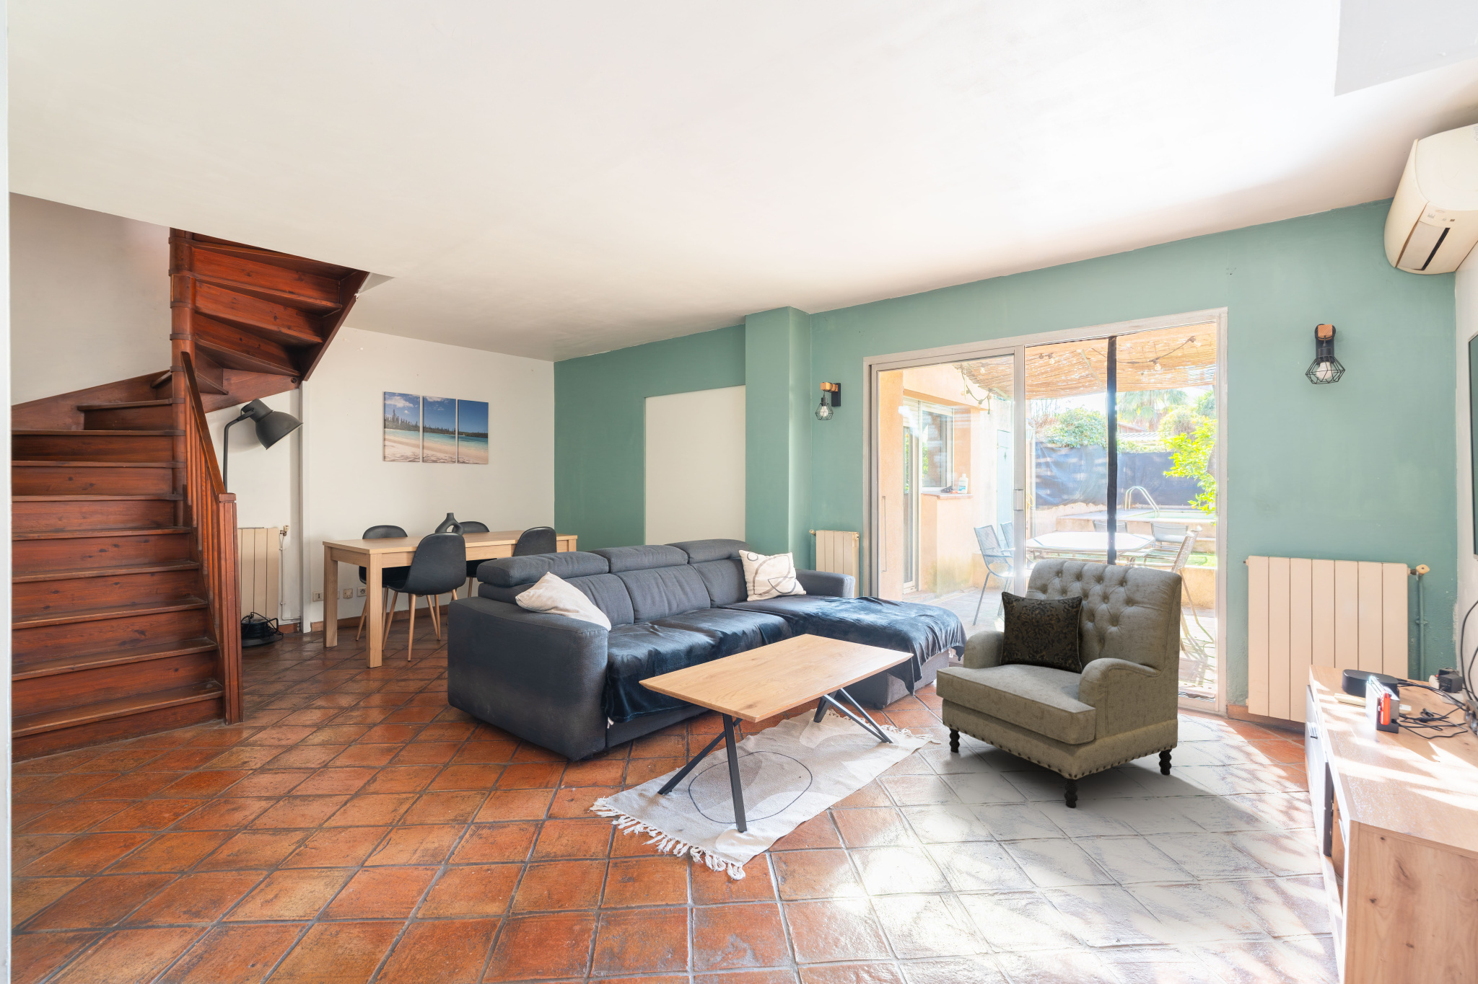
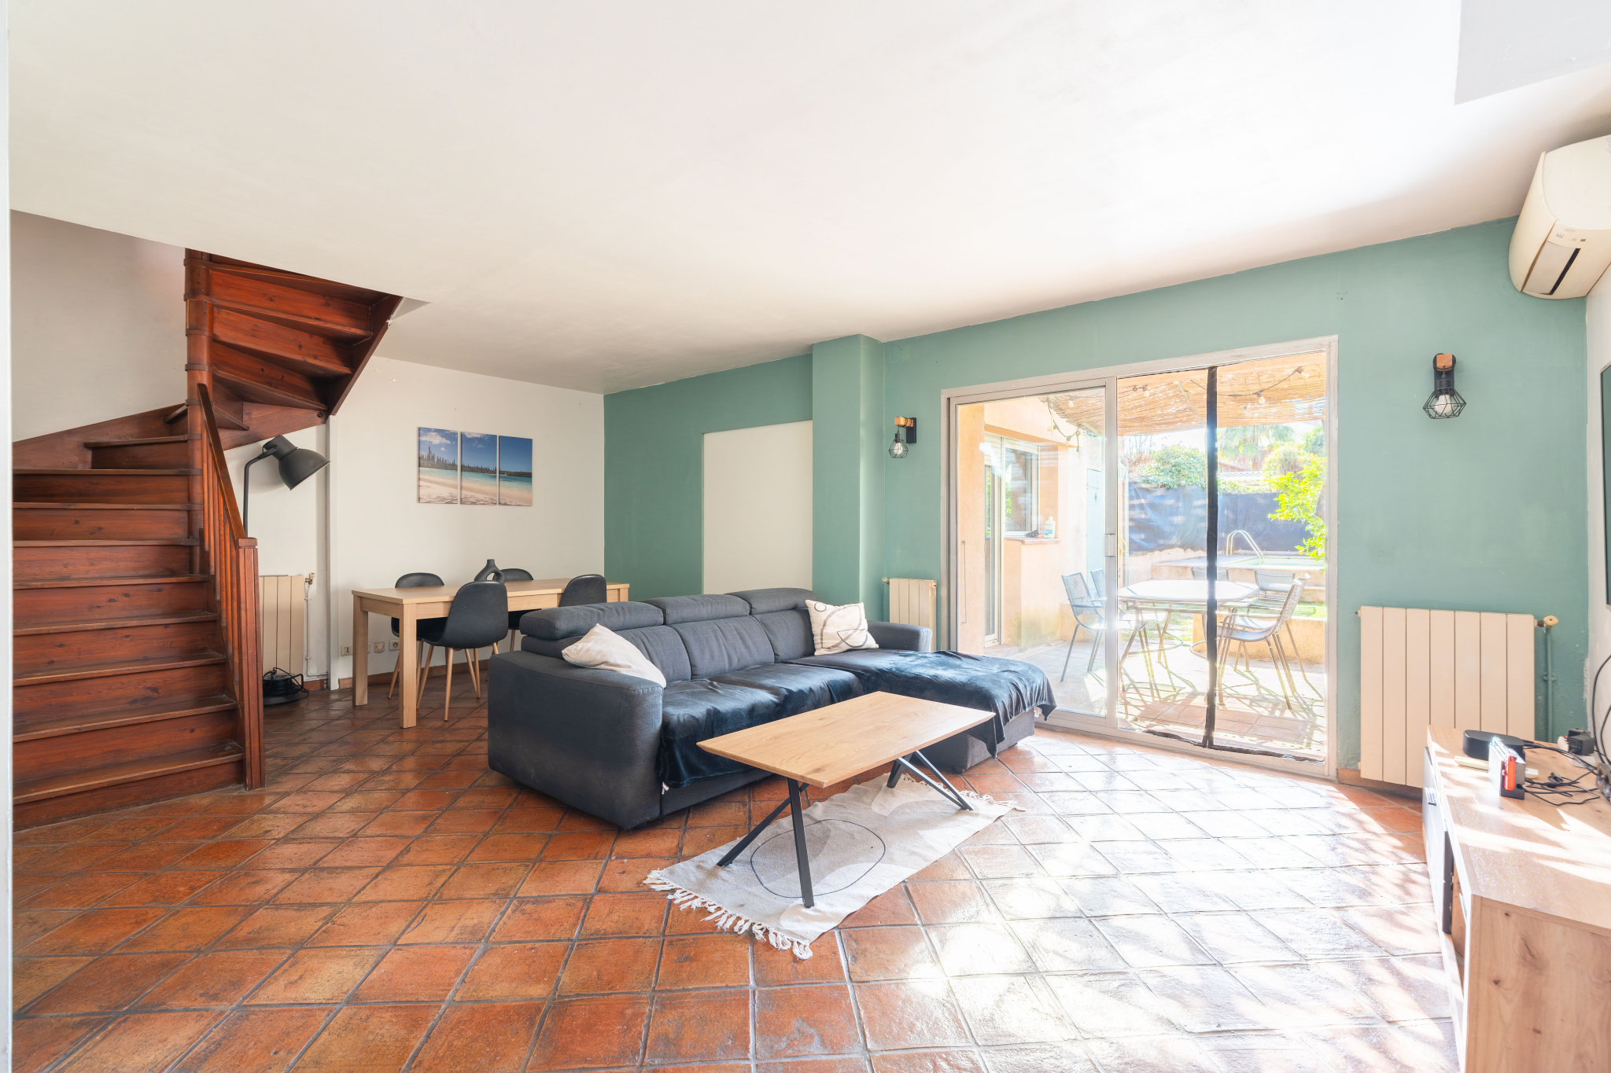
- armchair [935,558,1182,808]
